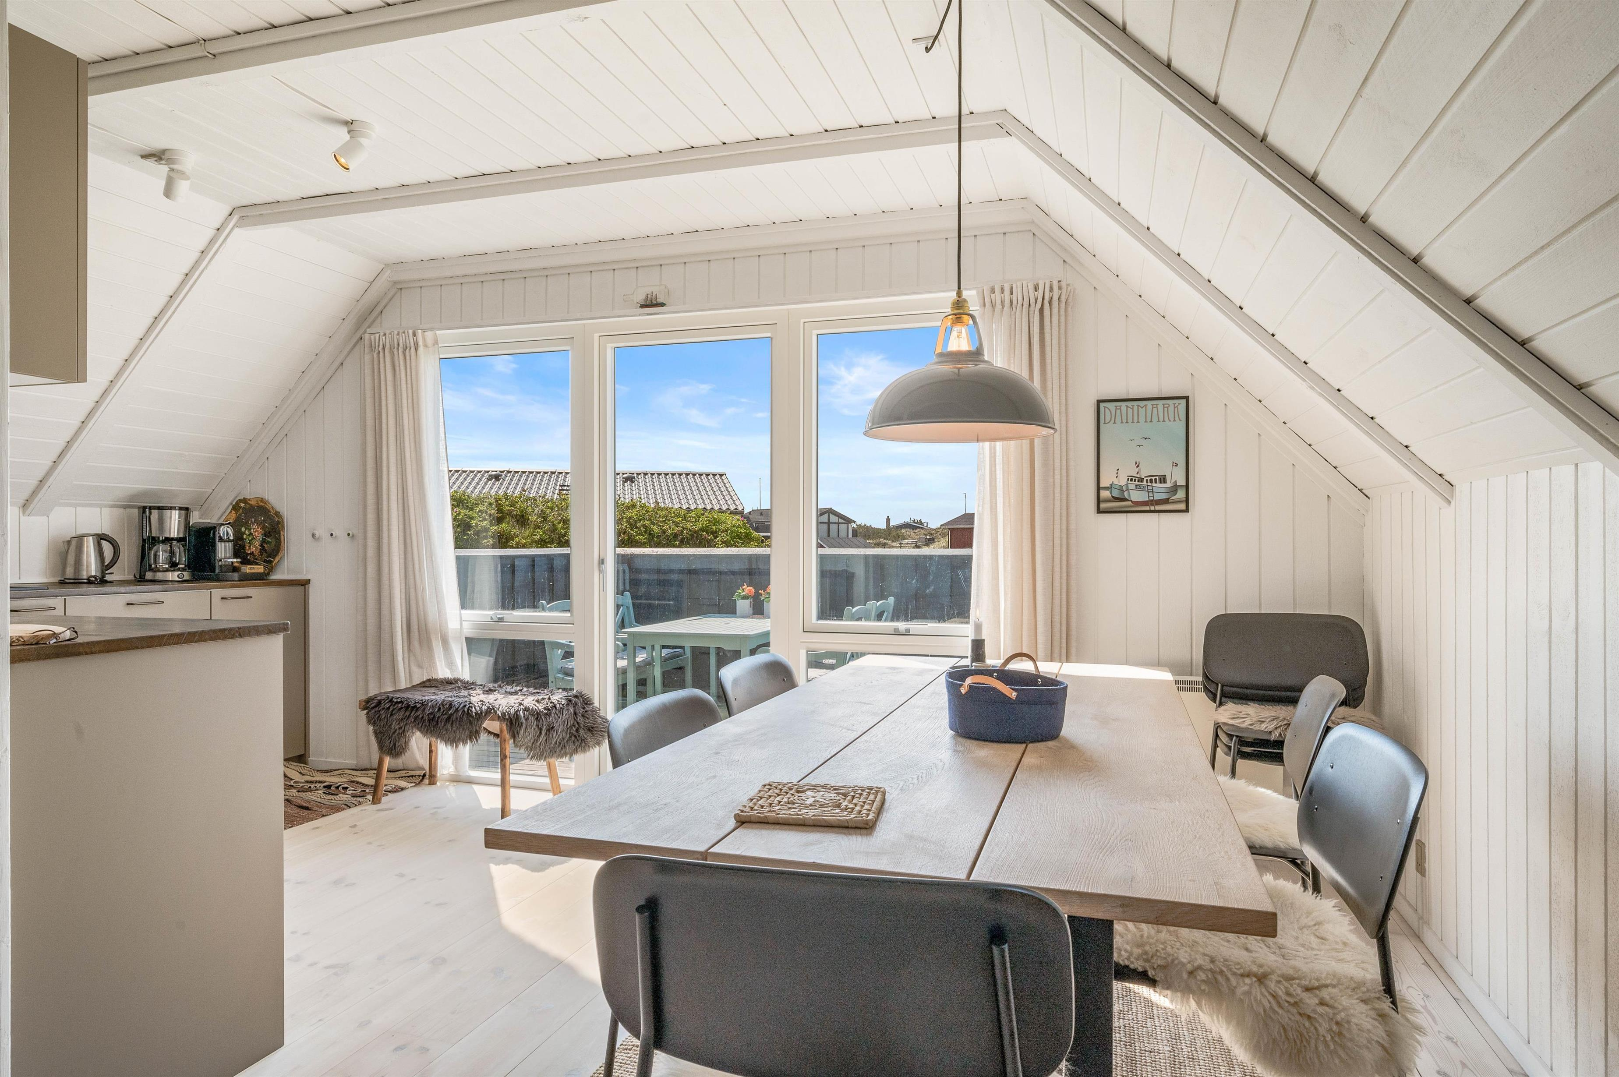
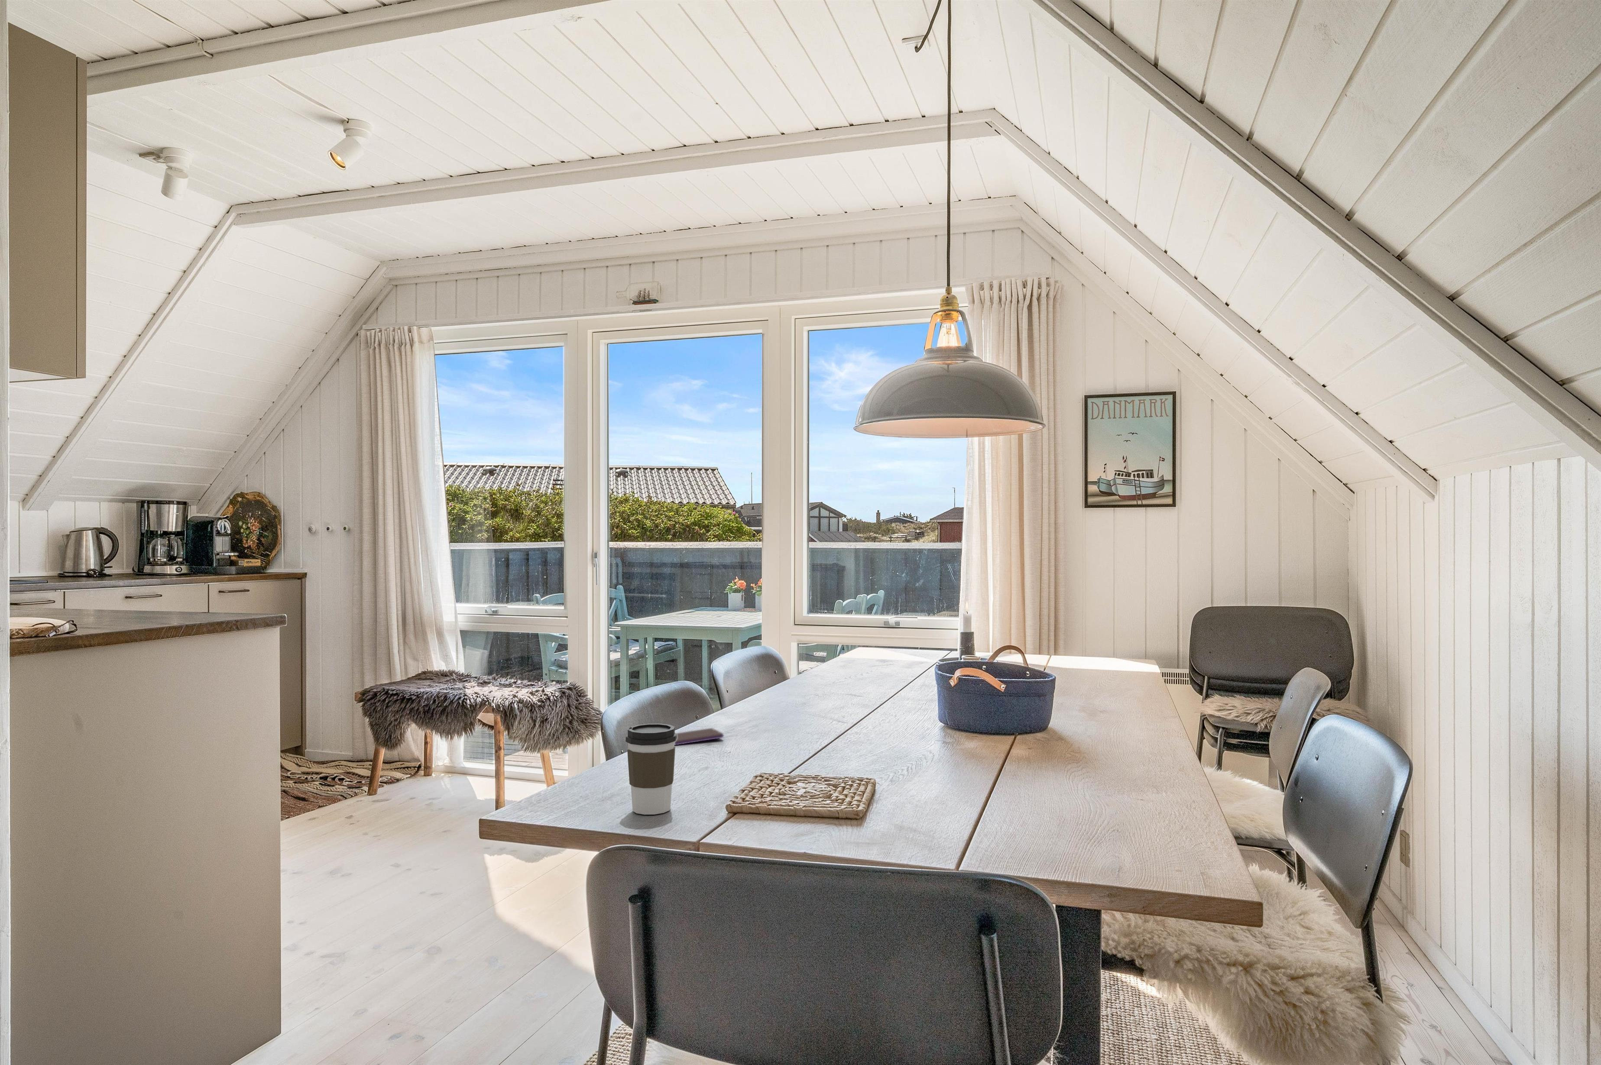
+ coffee cup [625,724,677,815]
+ smartphone [674,727,724,745]
